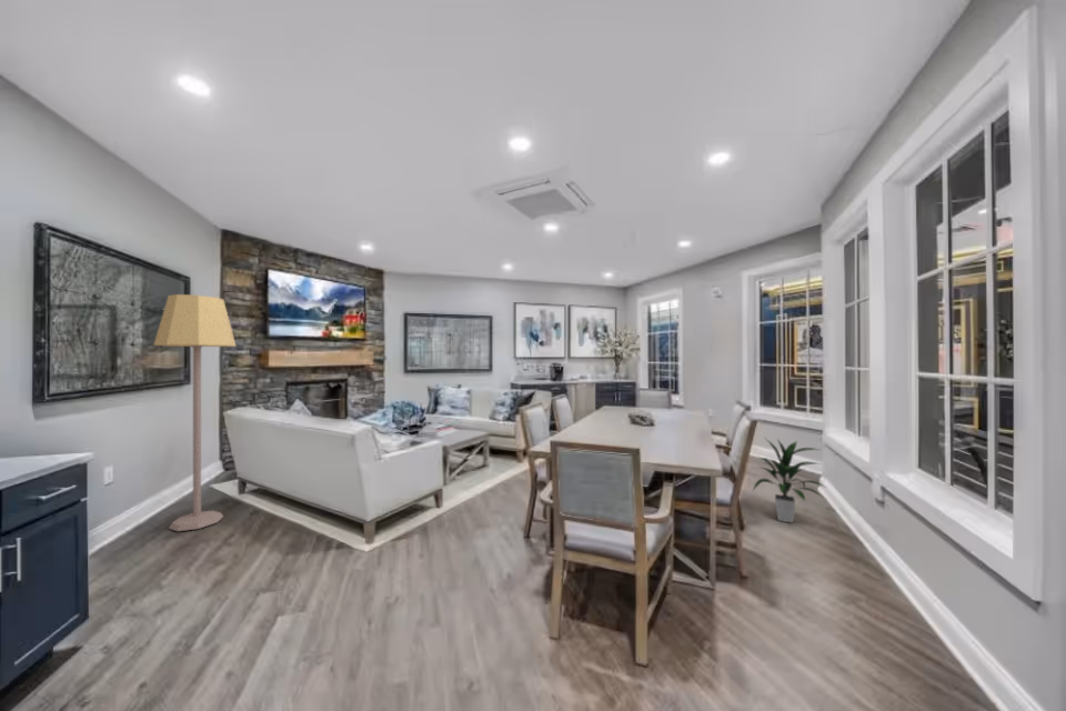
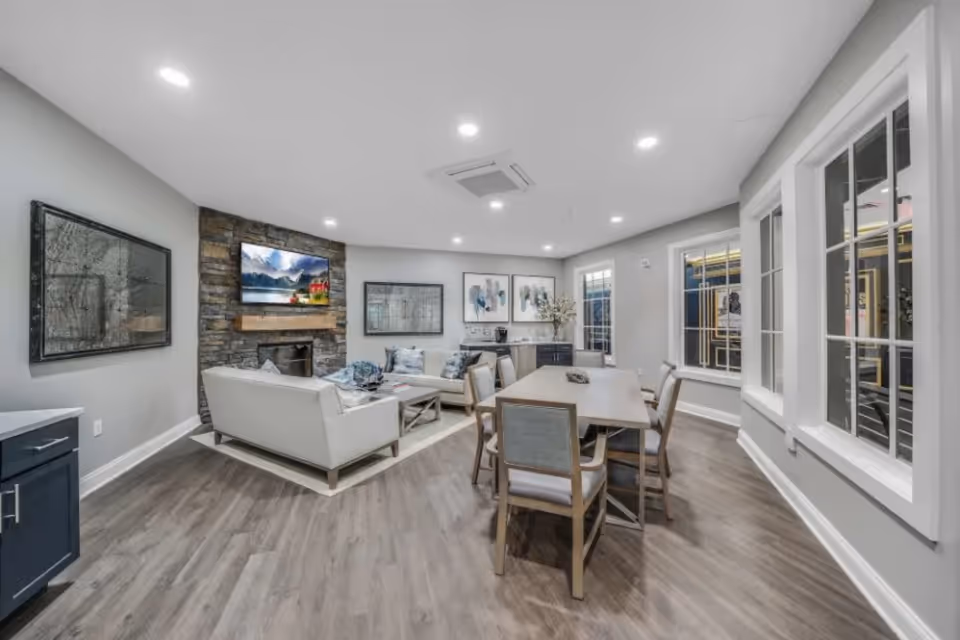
- indoor plant [752,438,827,524]
- lamp [152,293,238,532]
